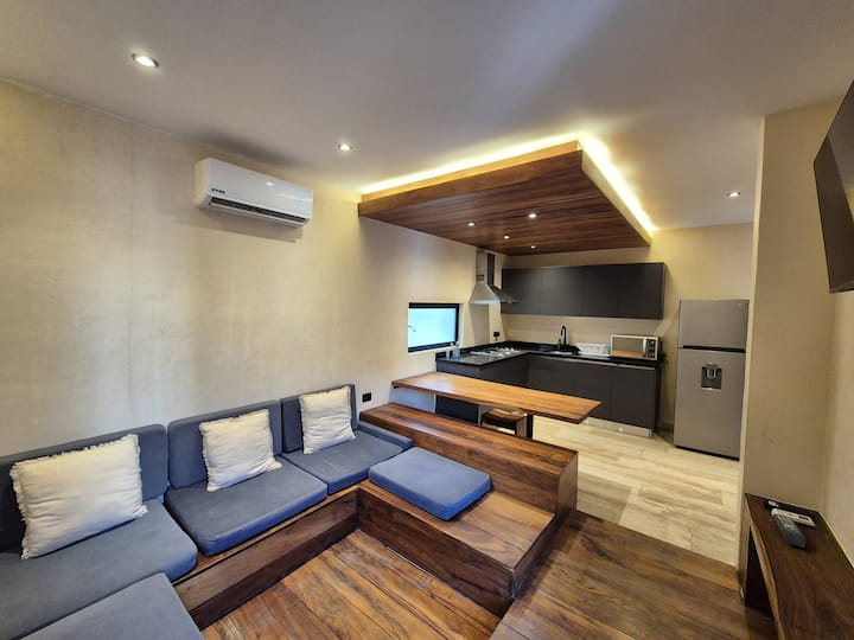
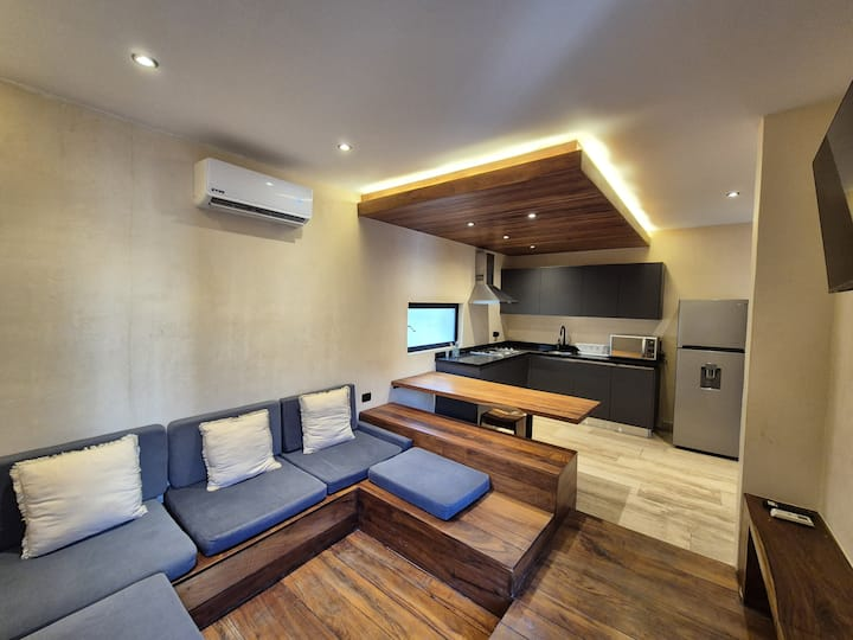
- remote control [771,513,807,549]
